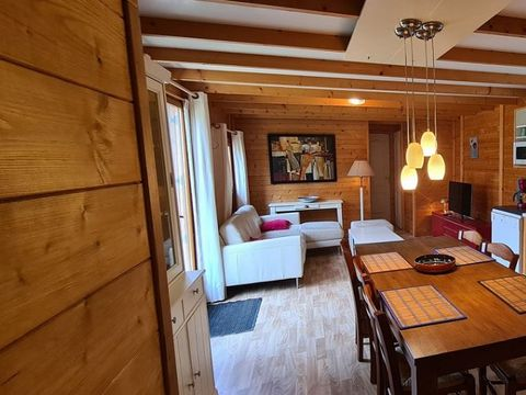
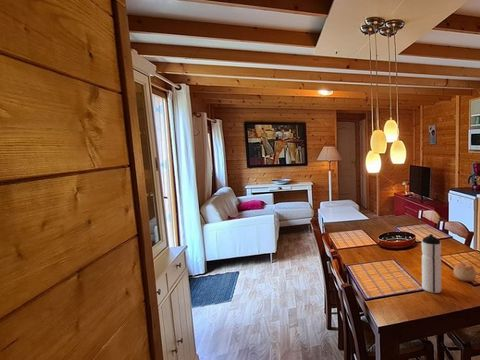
+ water bottle [421,233,442,294]
+ apple [453,262,477,283]
